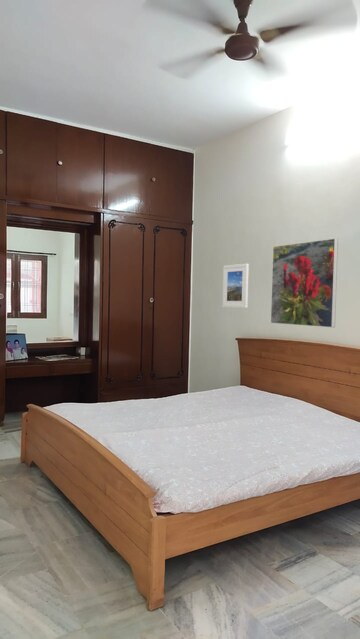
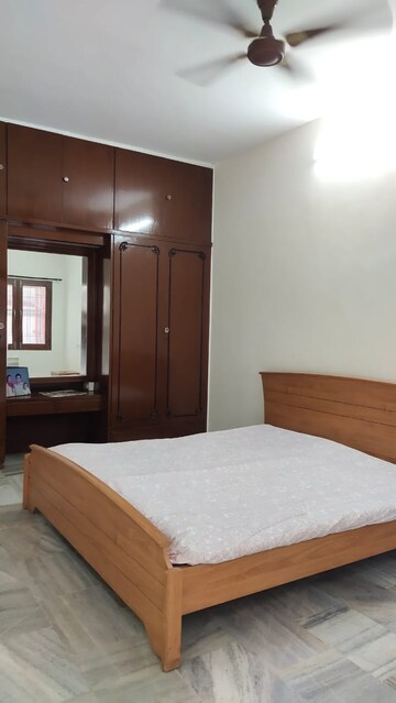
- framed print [270,237,339,329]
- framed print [221,263,250,309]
